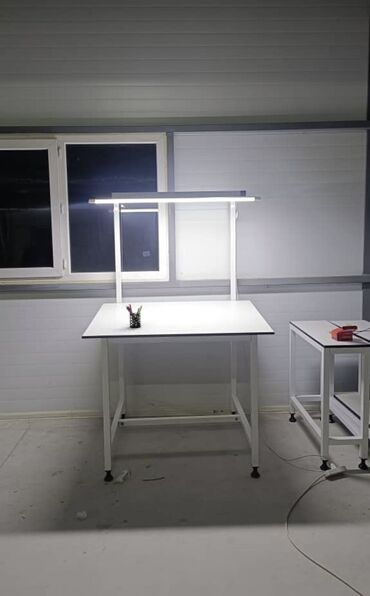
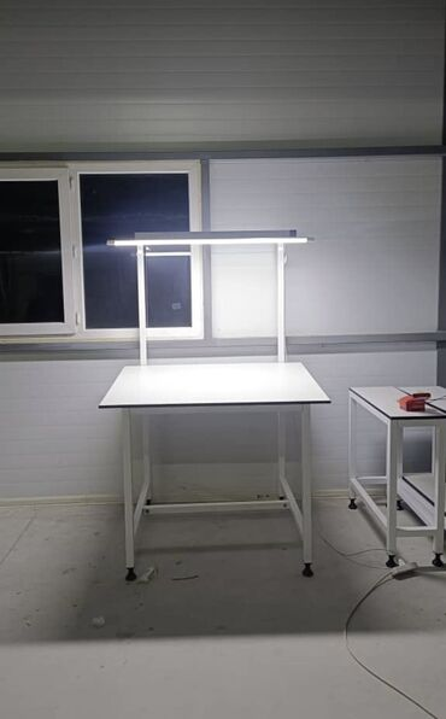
- pen holder [125,303,143,329]
